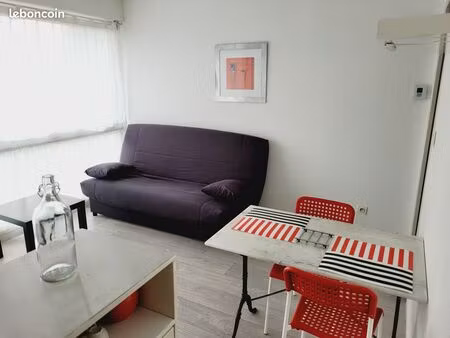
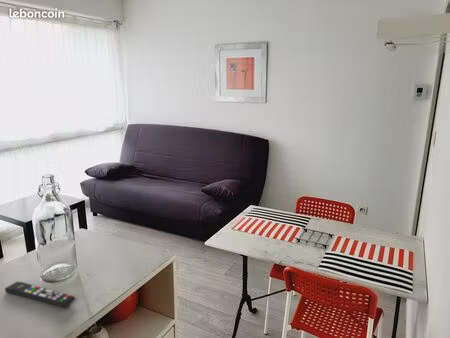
+ remote control [4,281,76,309]
